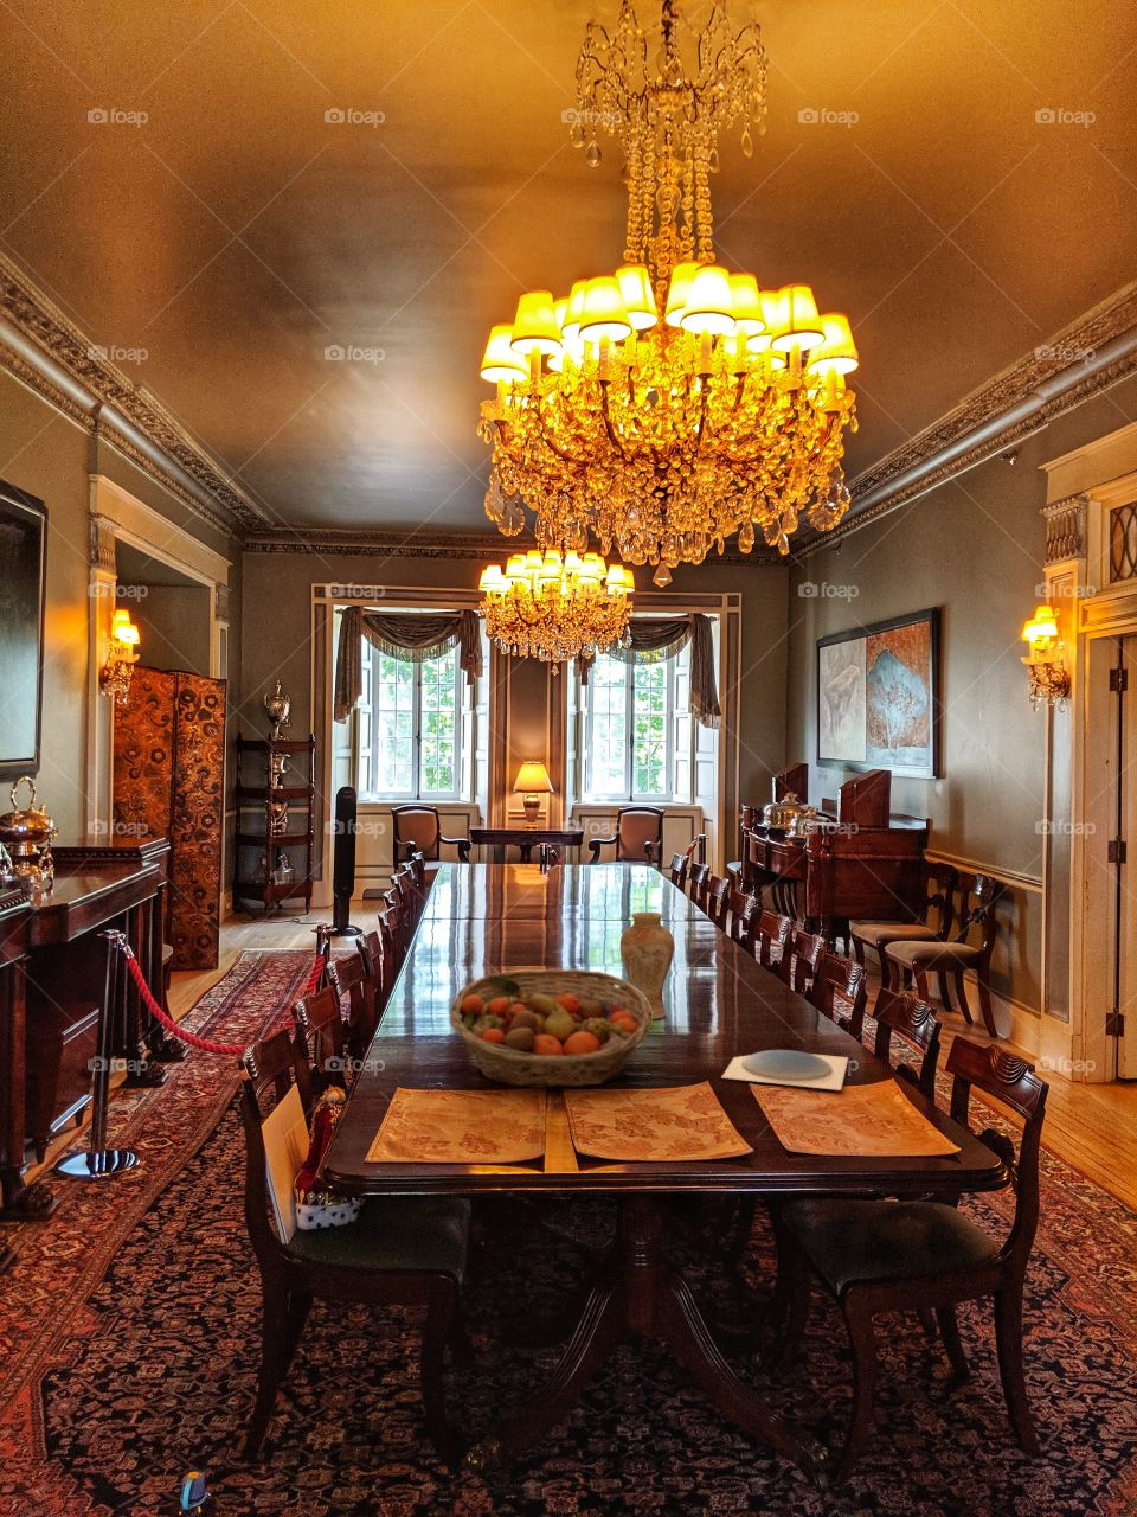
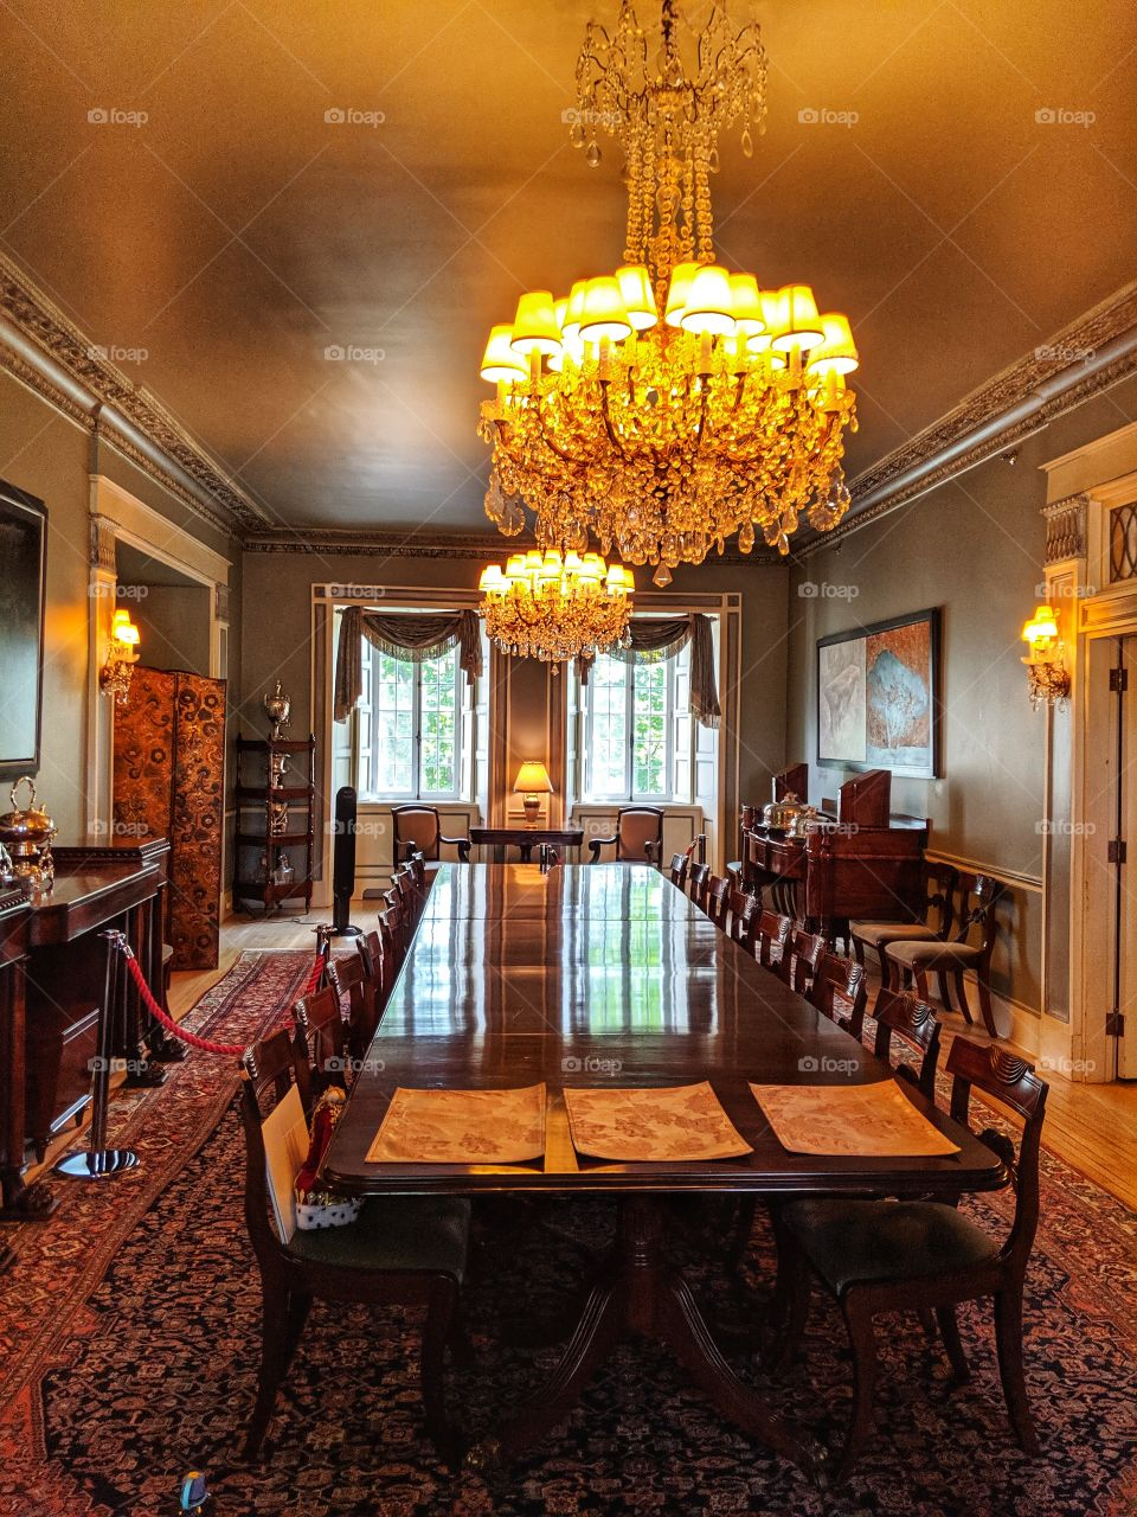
- plate [721,1049,849,1092]
- vase [620,911,675,1020]
- fruit basket [449,969,653,1089]
